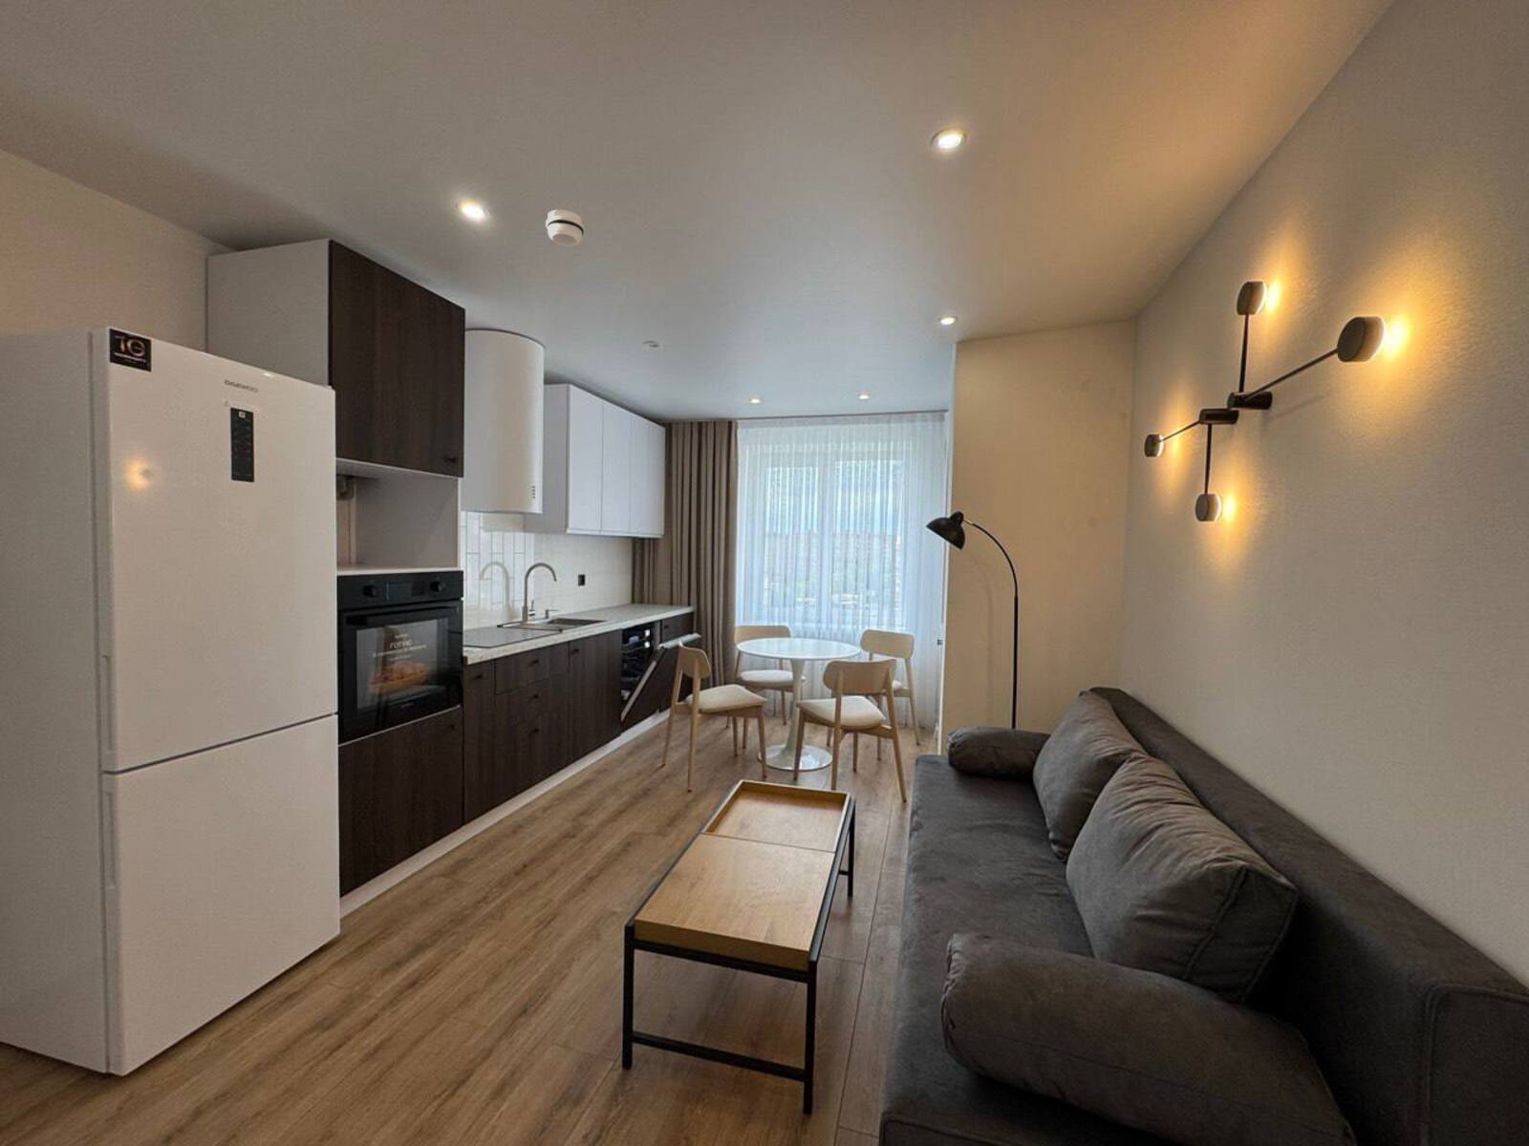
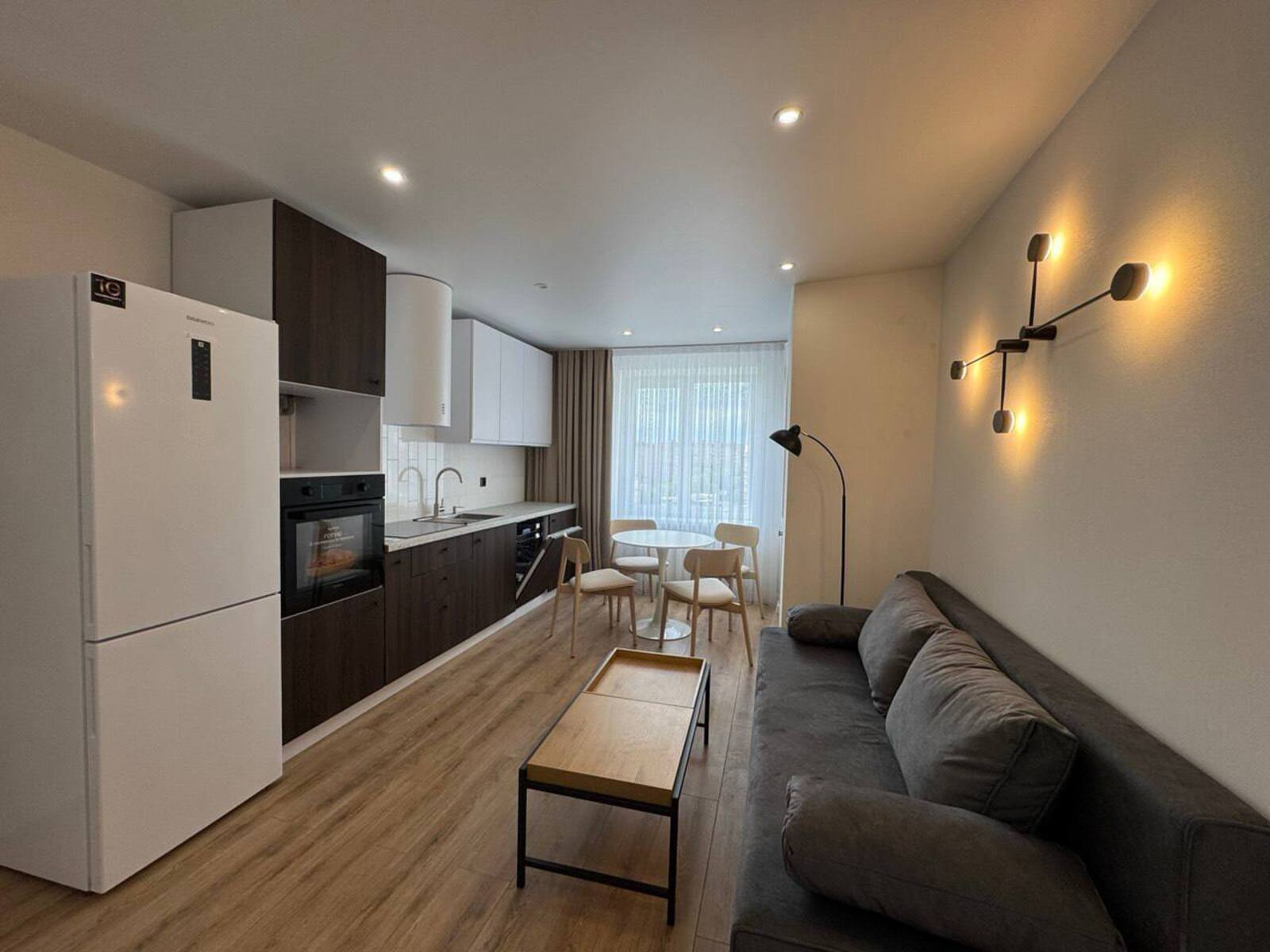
- smoke detector [544,209,585,247]
